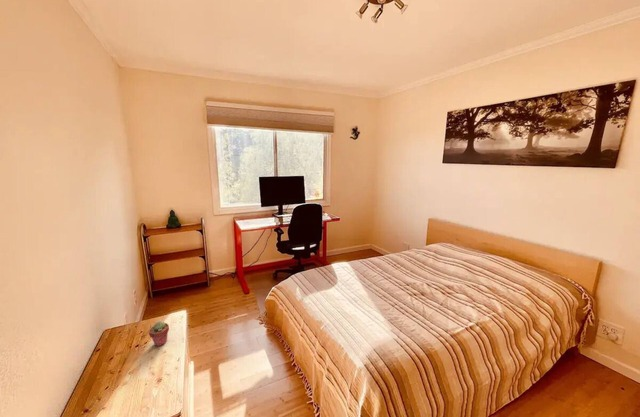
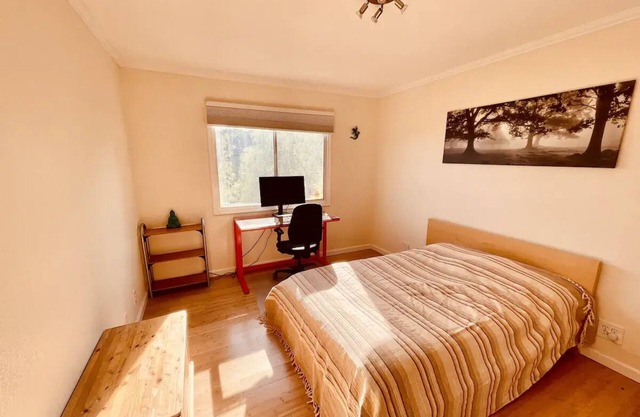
- potted succulent [147,320,170,348]
